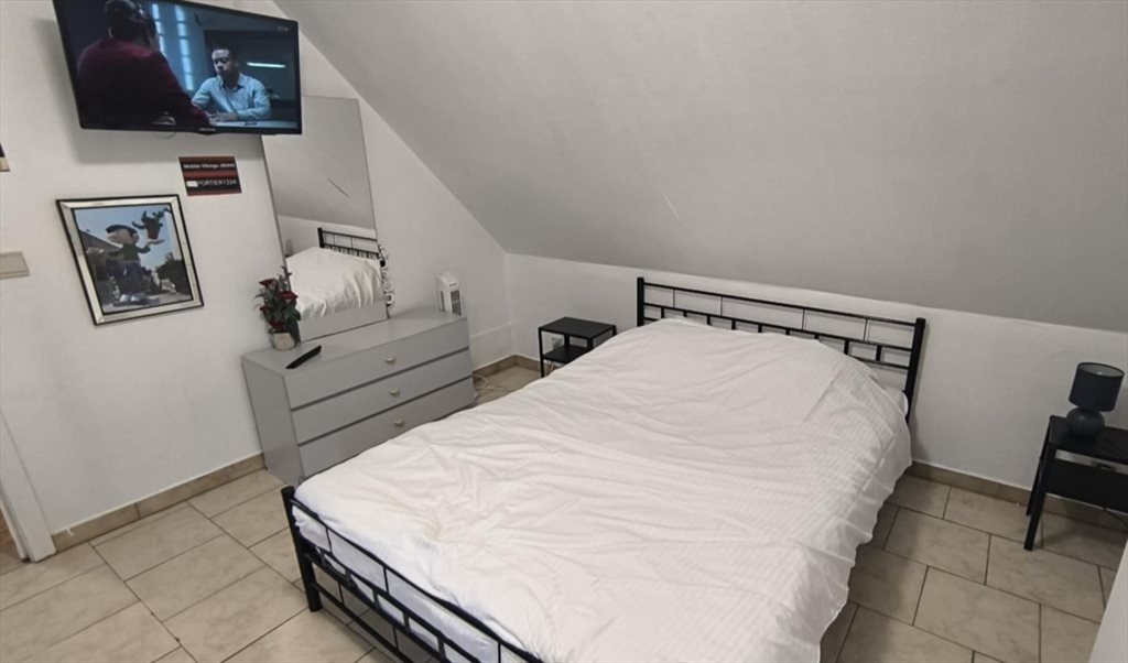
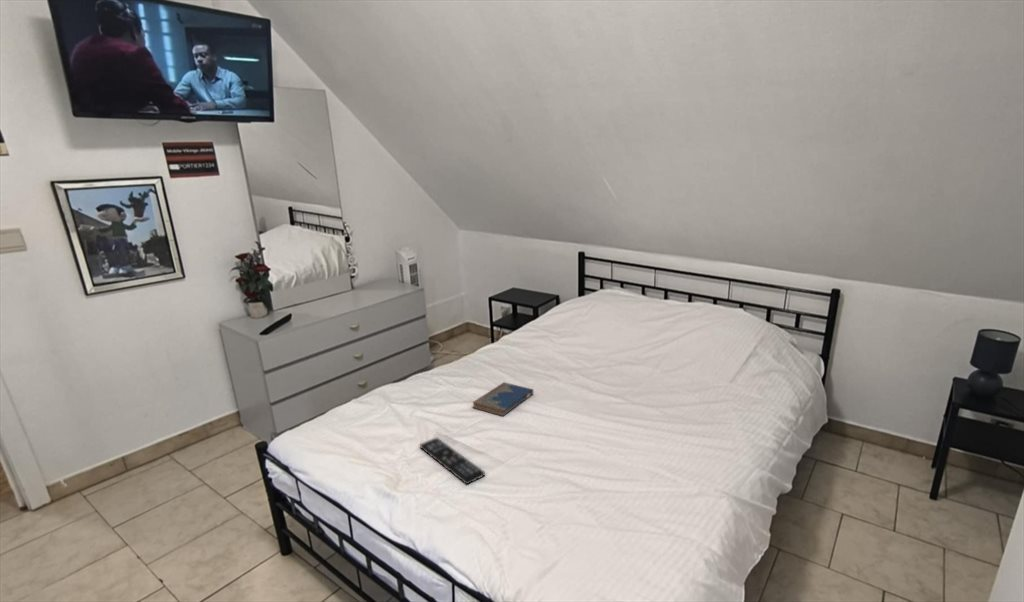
+ remote control [419,436,486,486]
+ hardcover book [471,381,534,417]
